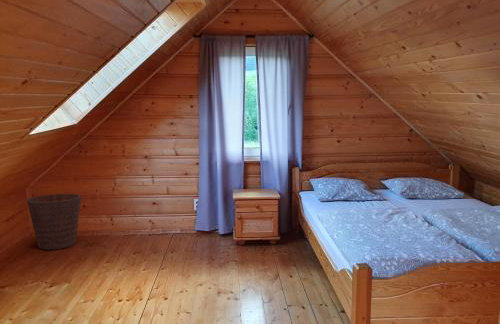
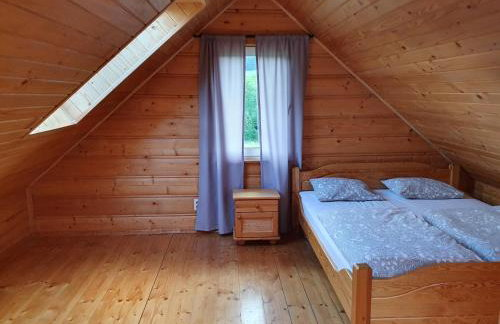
- basket [26,193,82,250]
